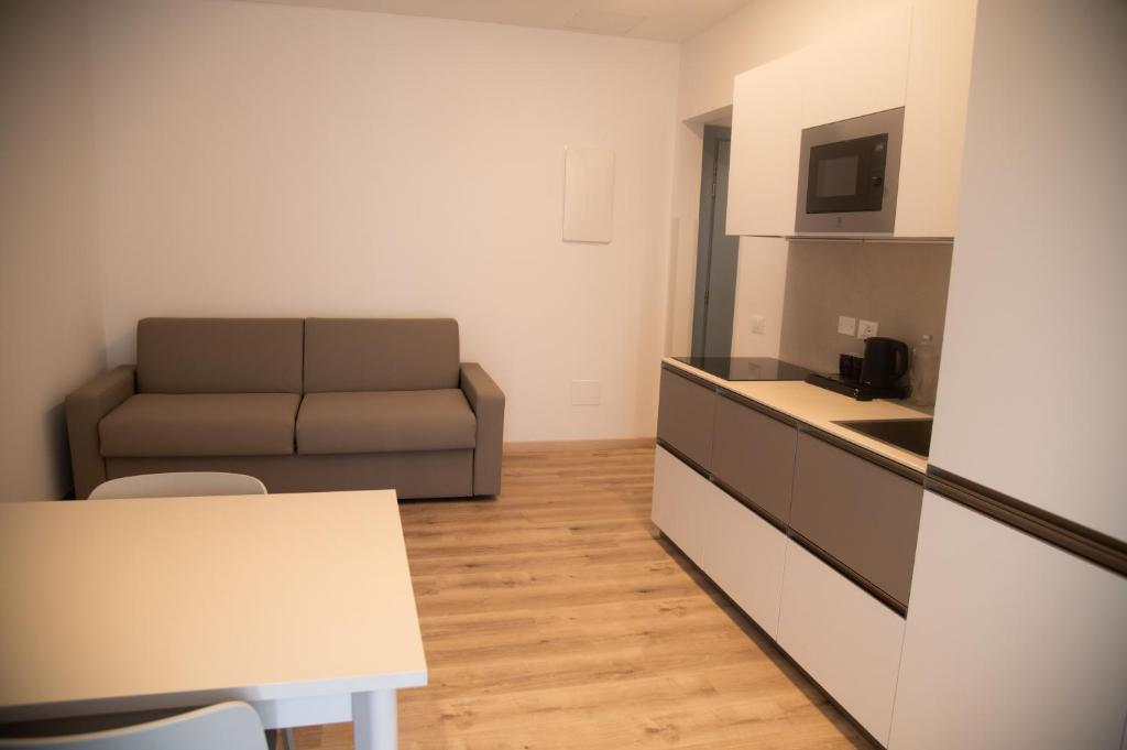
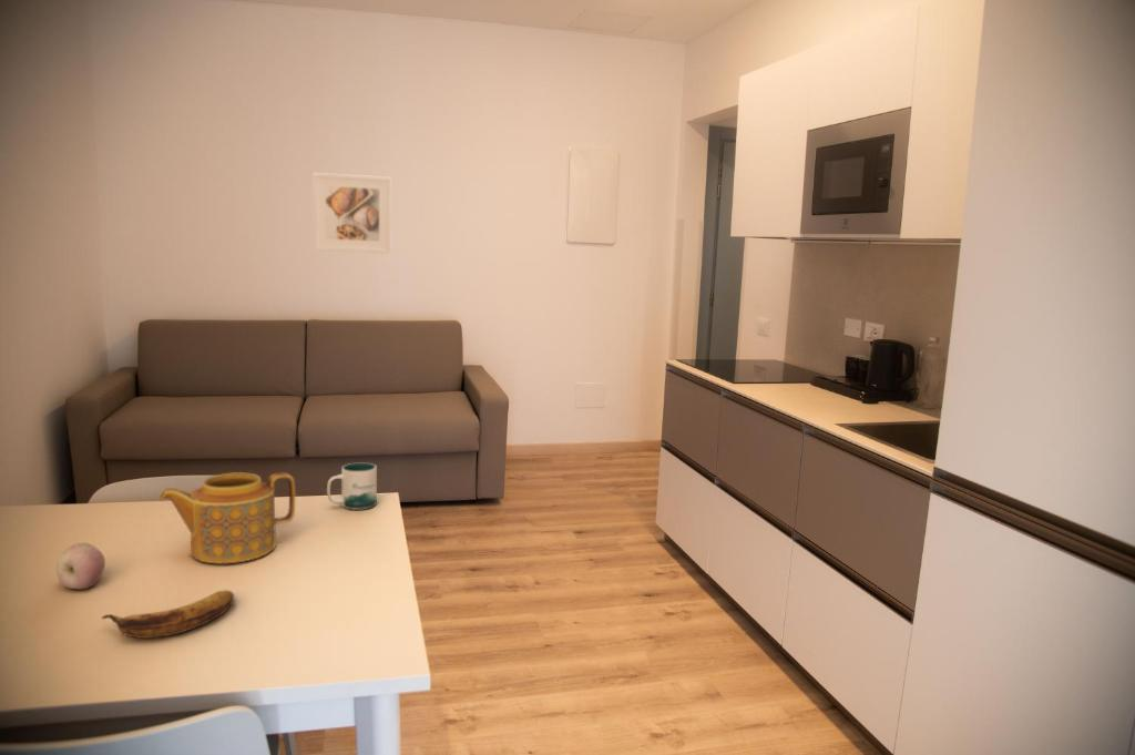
+ mug [326,462,378,511]
+ fruit [55,542,106,590]
+ banana [101,589,235,640]
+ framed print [311,172,392,255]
+ teapot [157,471,296,564]
